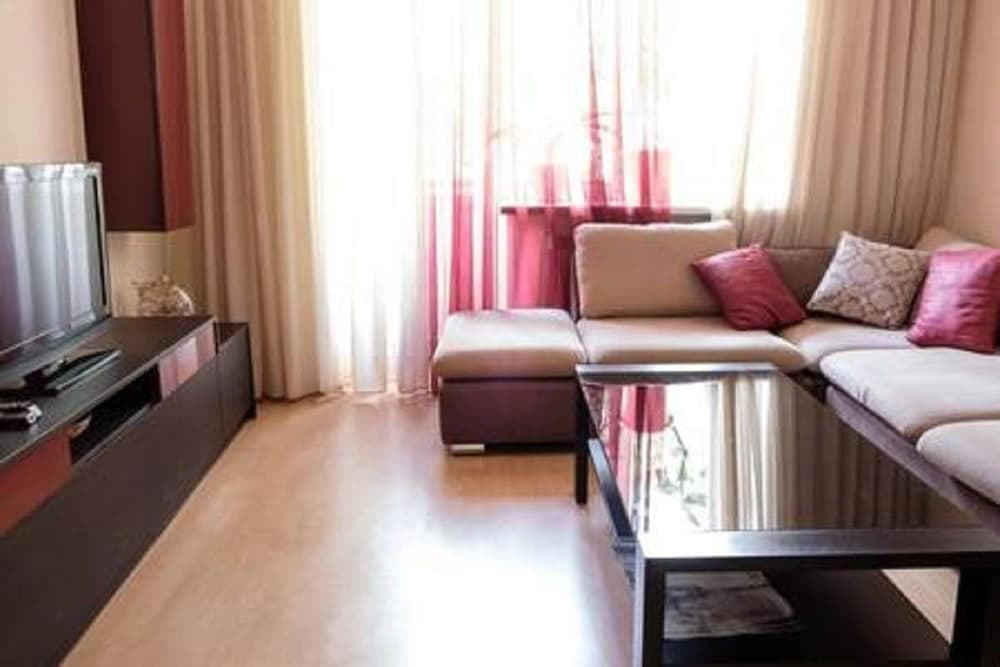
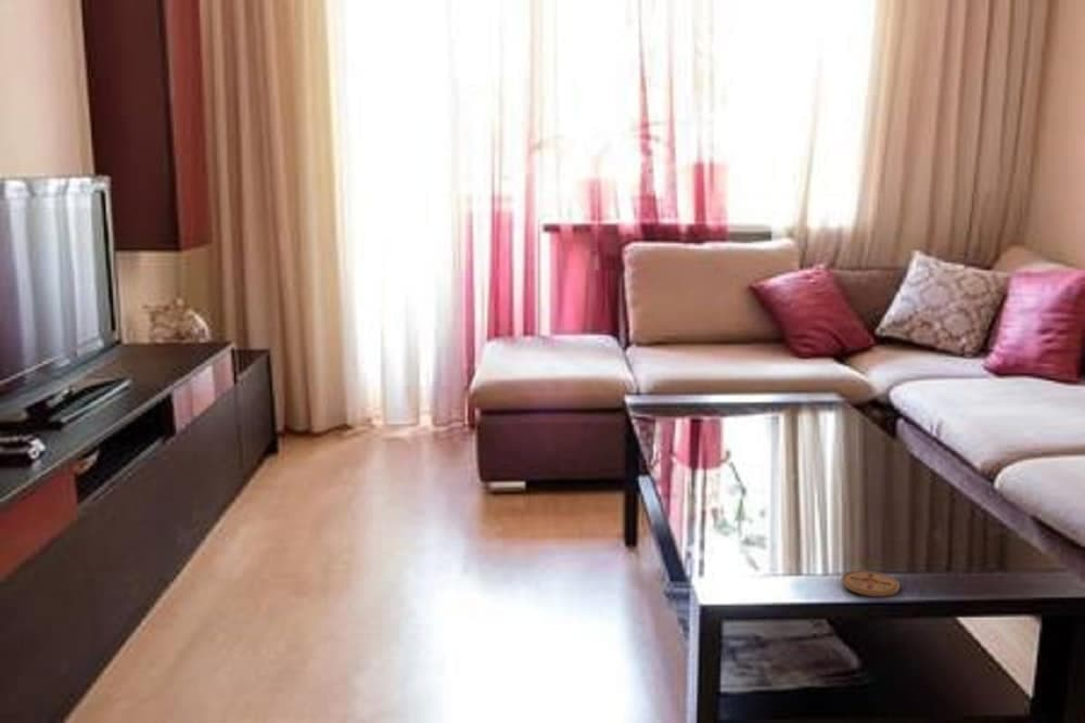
+ coaster [840,569,902,597]
